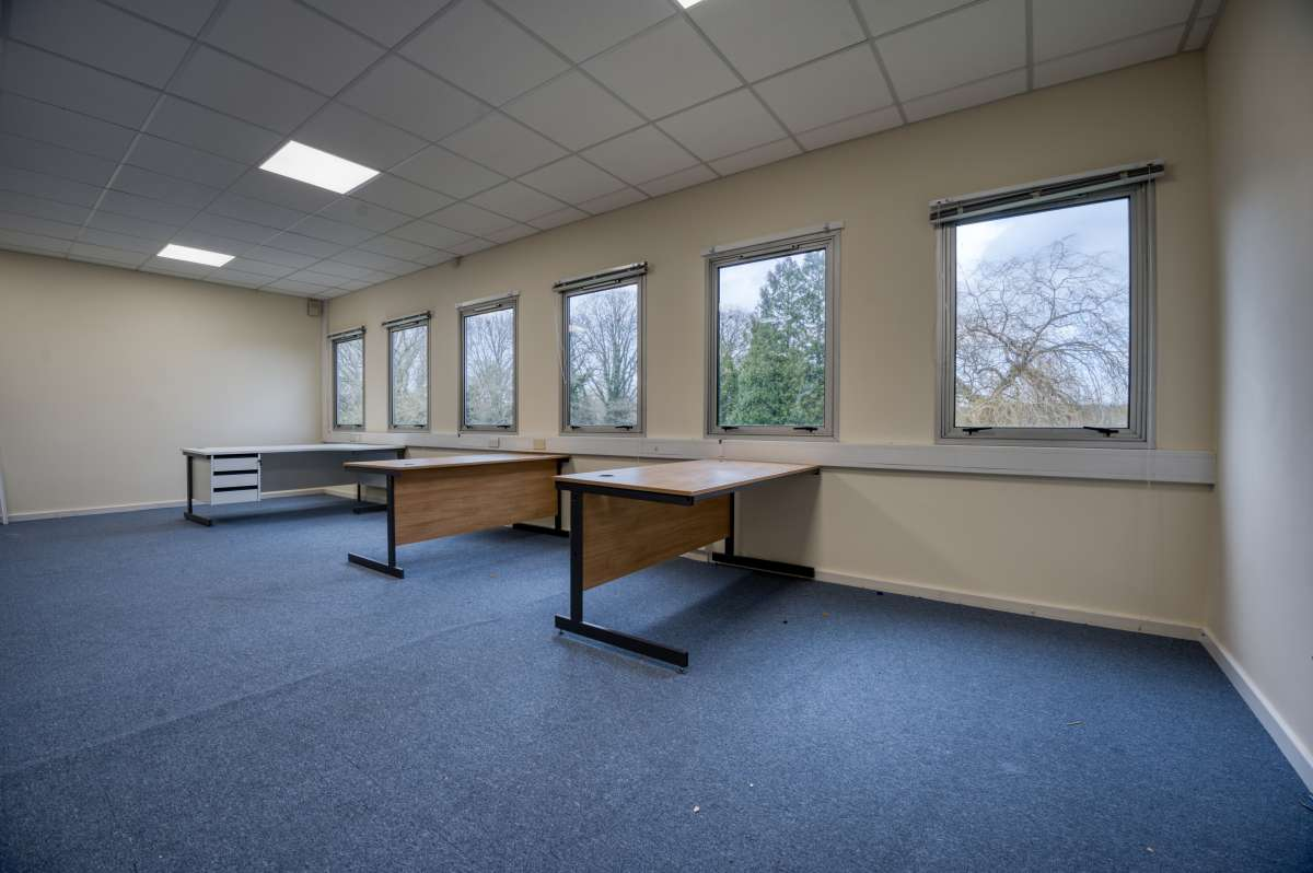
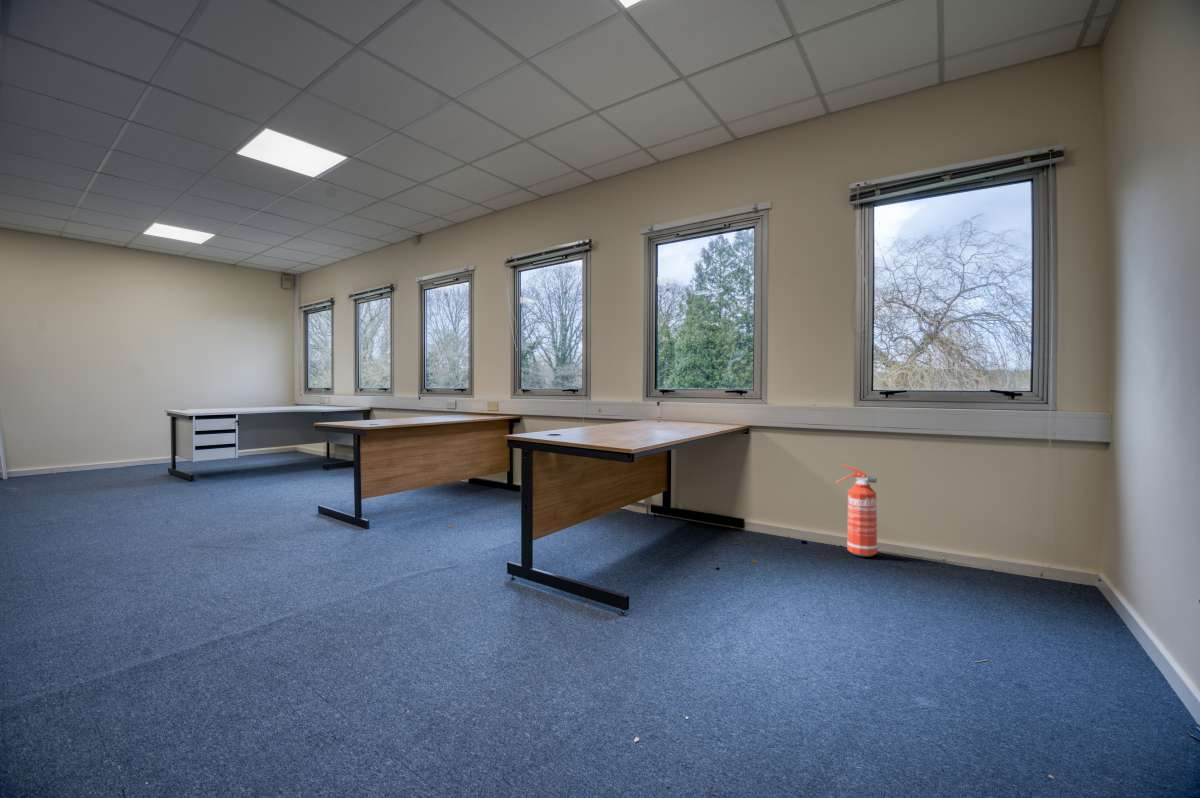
+ fire extinguisher [834,464,878,558]
